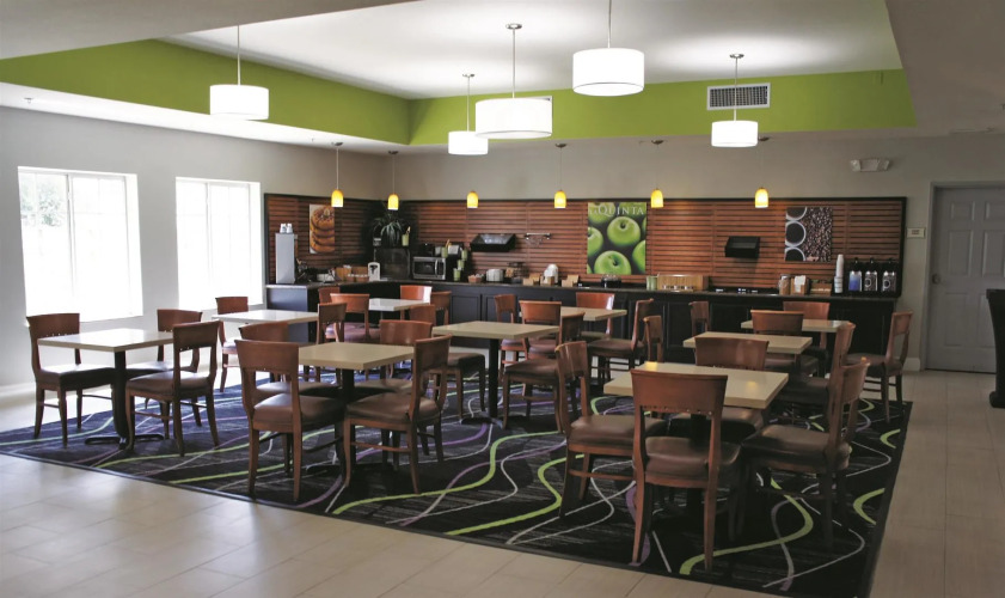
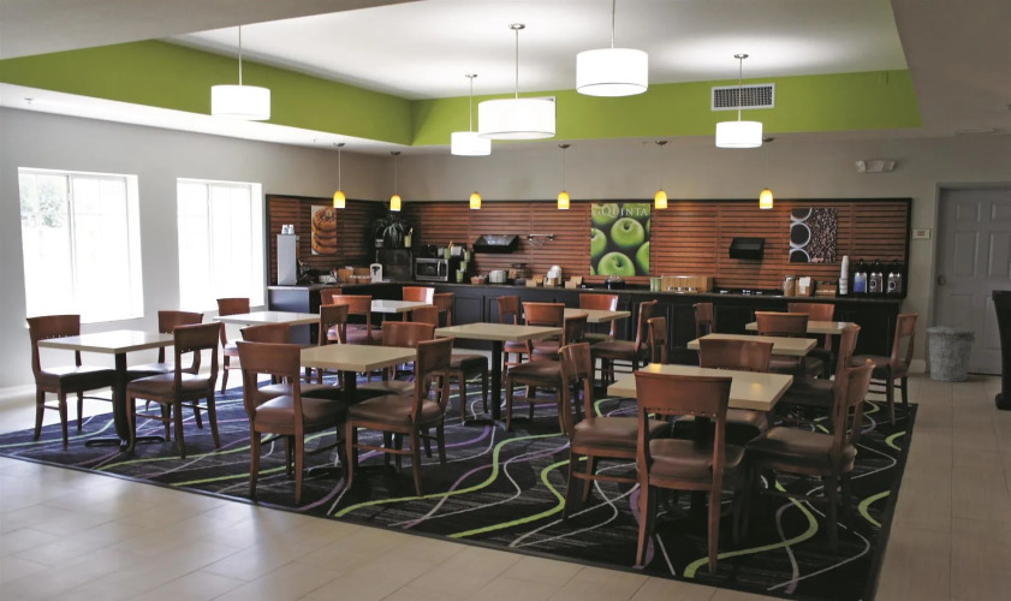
+ trash can [926,322,976,383]
